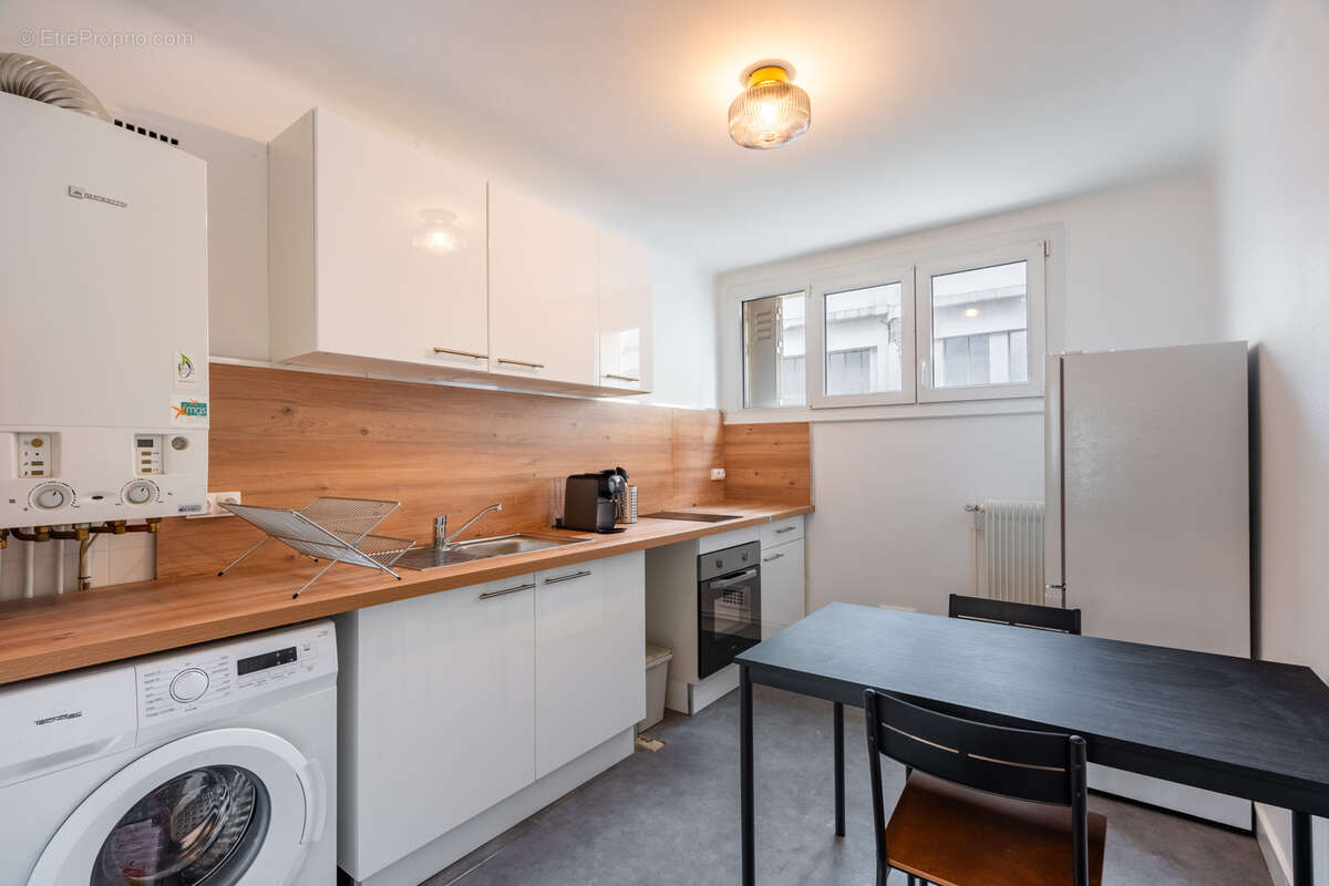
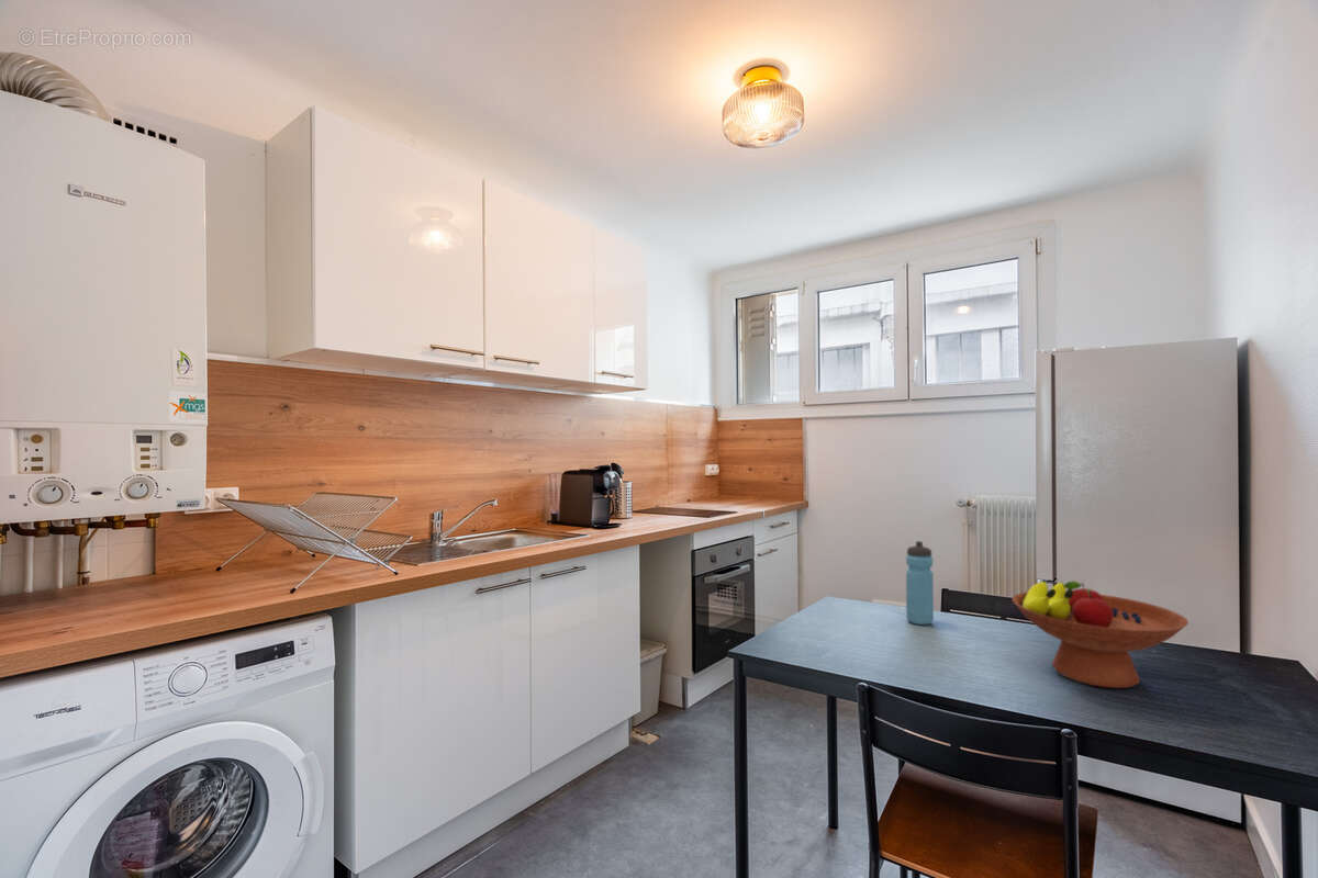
+ fruit bowl [1010,581,1189,689]
+ water bottle [905,540,935,626]
